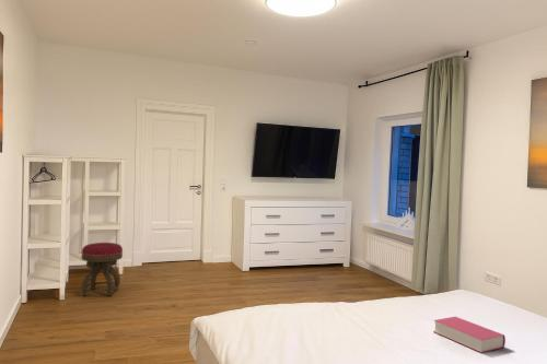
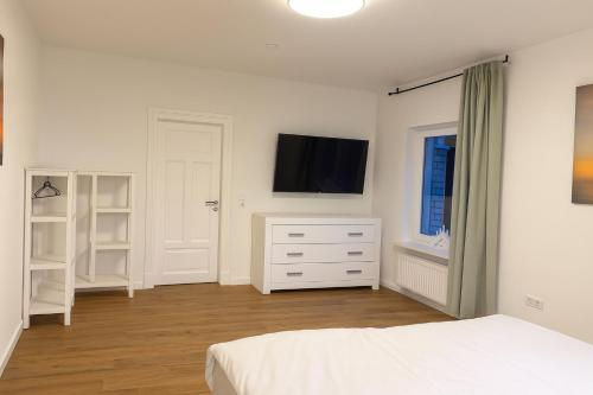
- book [432,316,507,354]
- stool [80,242,124,297]
